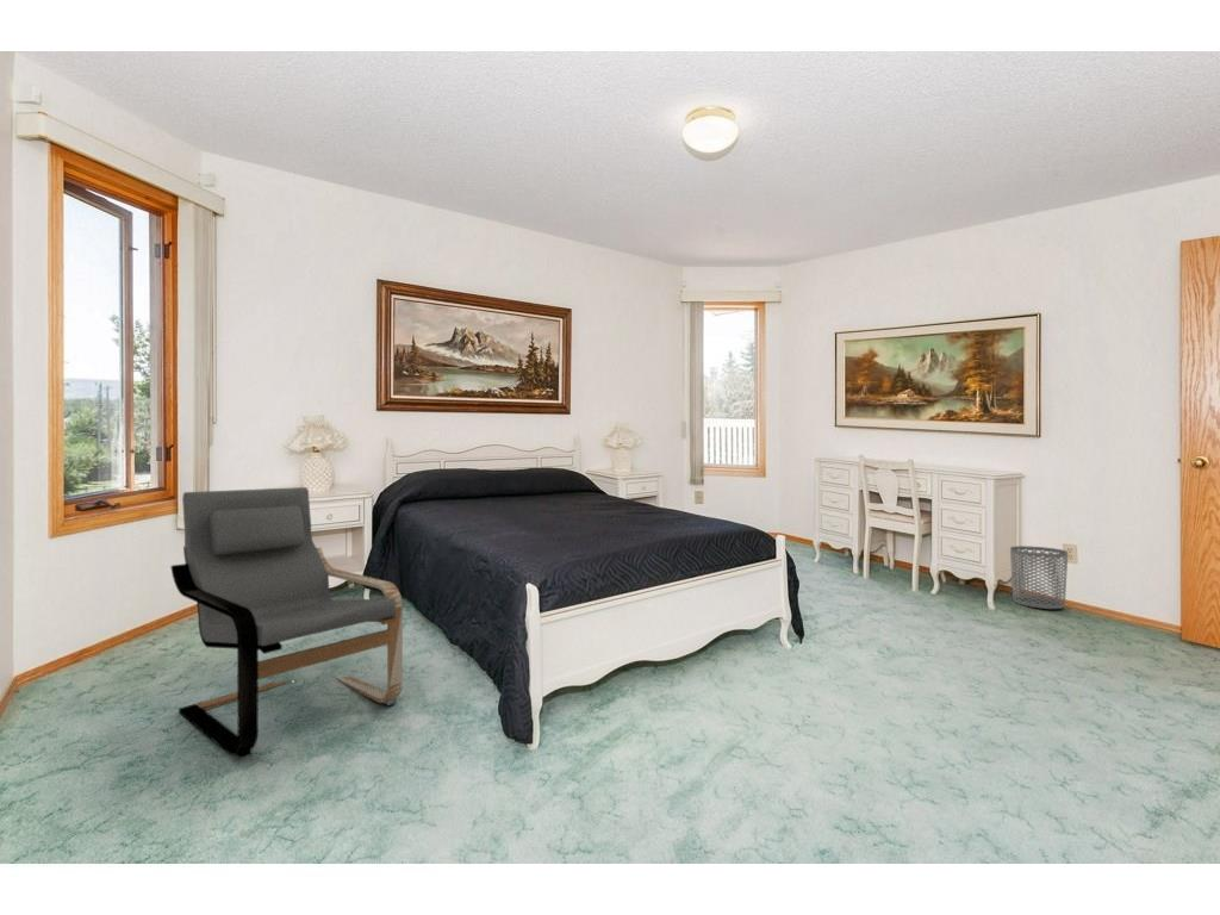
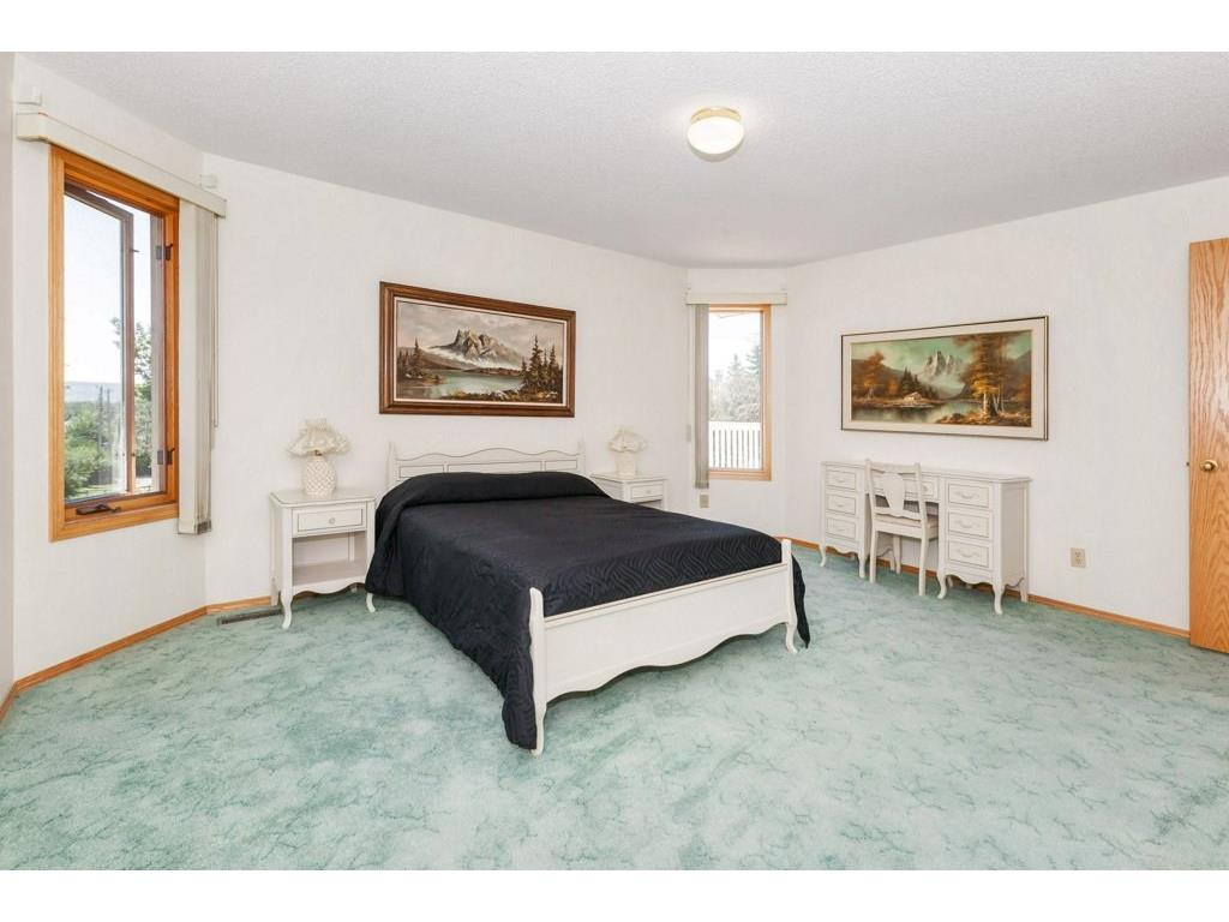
- waste bin [1009,544,1069,610]
- armchair [170,486,404,760]
